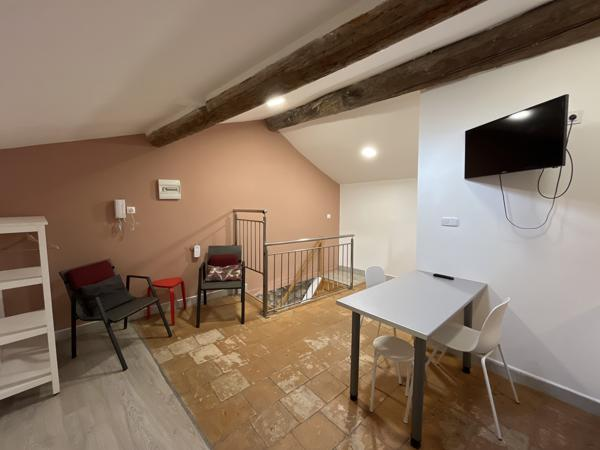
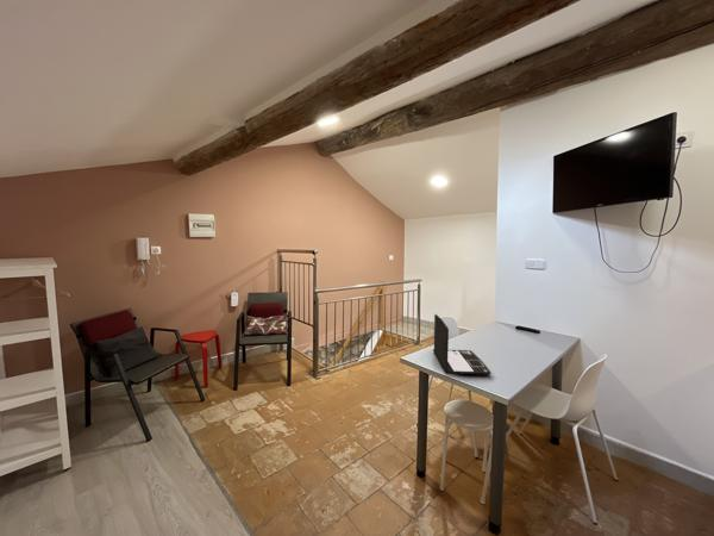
+ laptop [432,313,493,375]
